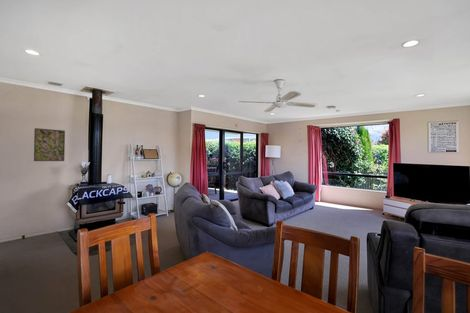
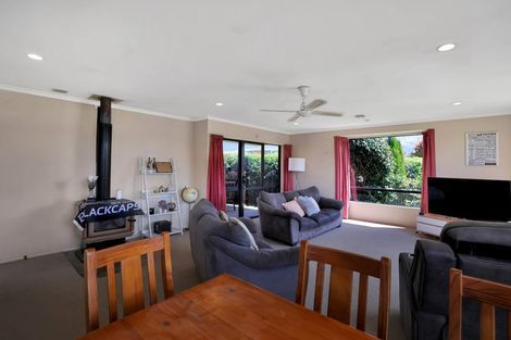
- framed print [33,127,66,162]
